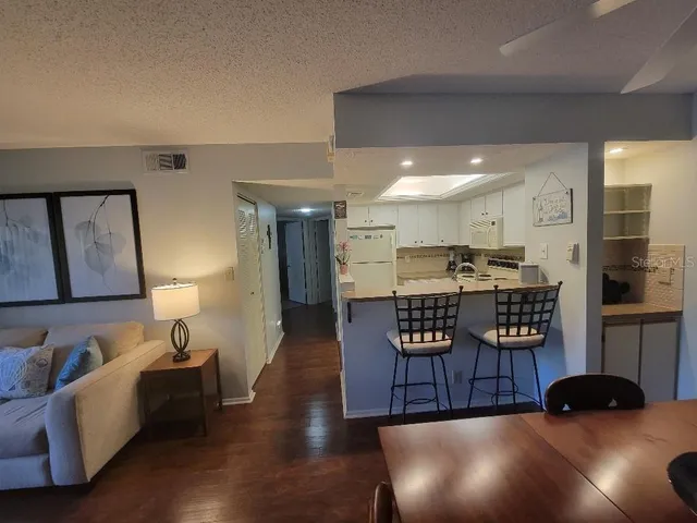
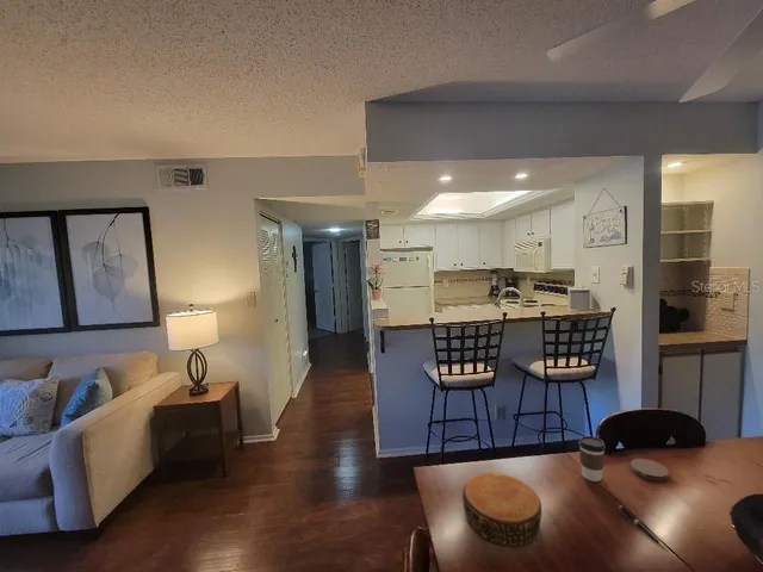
+ coaster [629,458,670,481]
+ coffee cup [577,435,607,483]
+ pen [618,504,668,551]
+ bowl [461,472,542,548]
